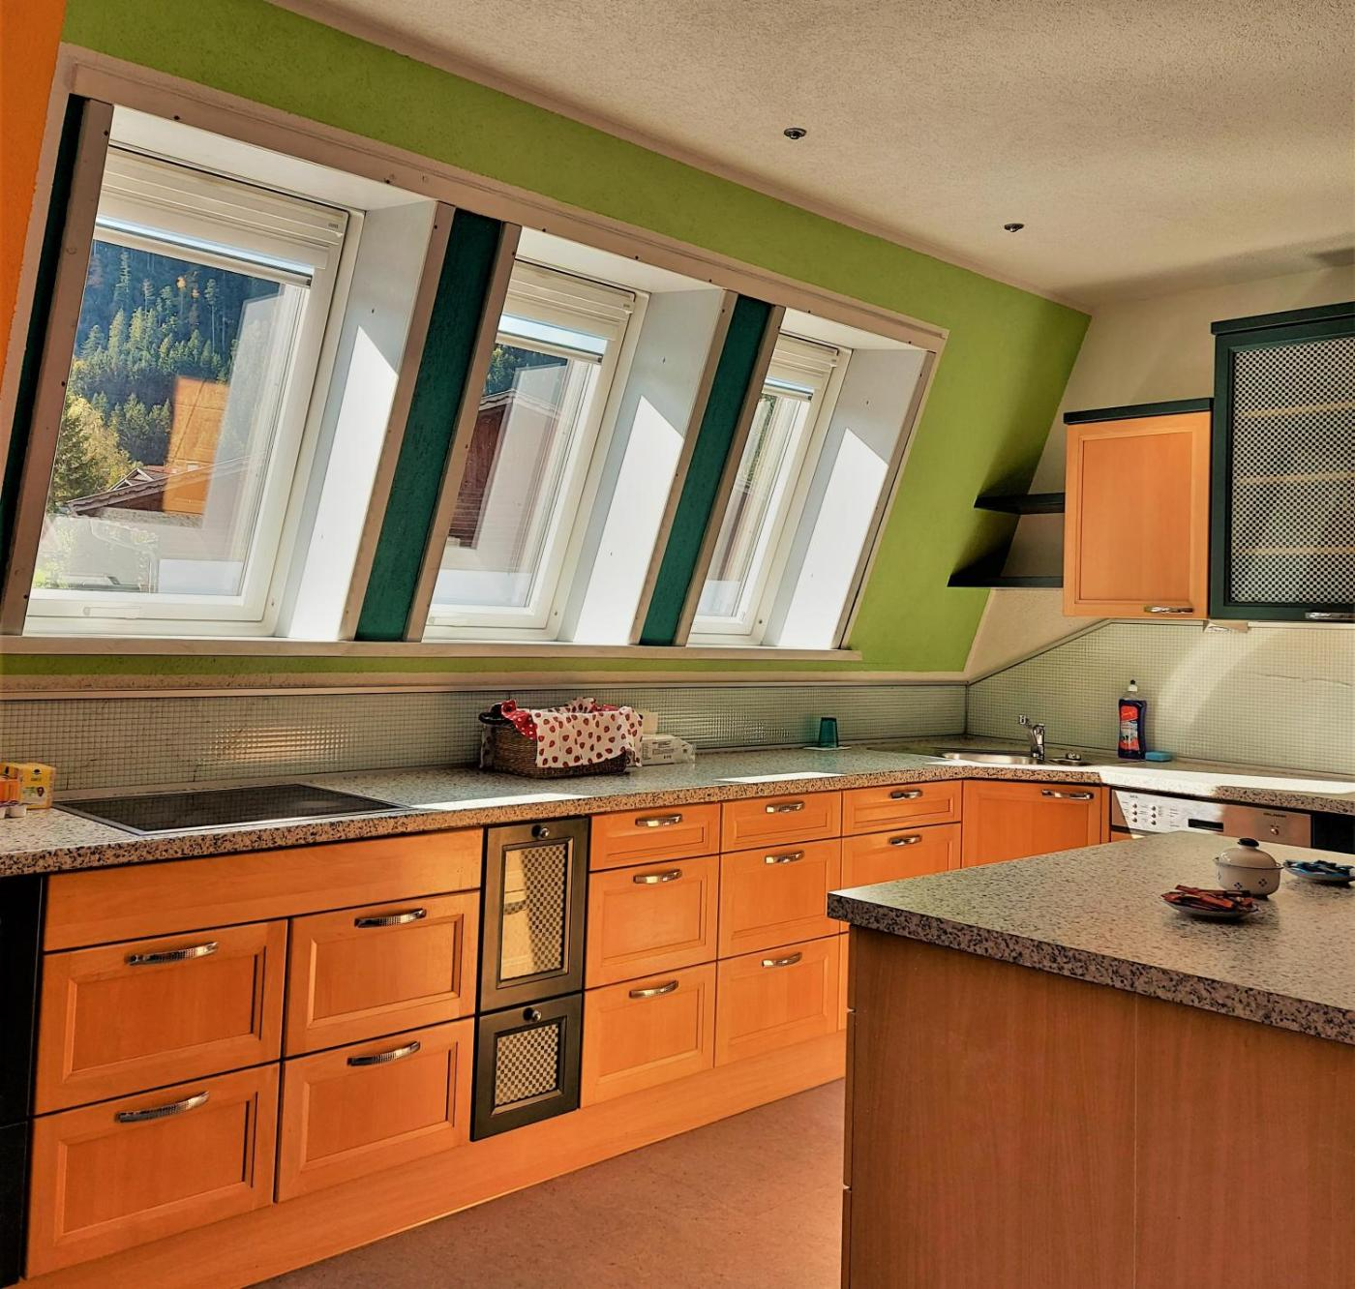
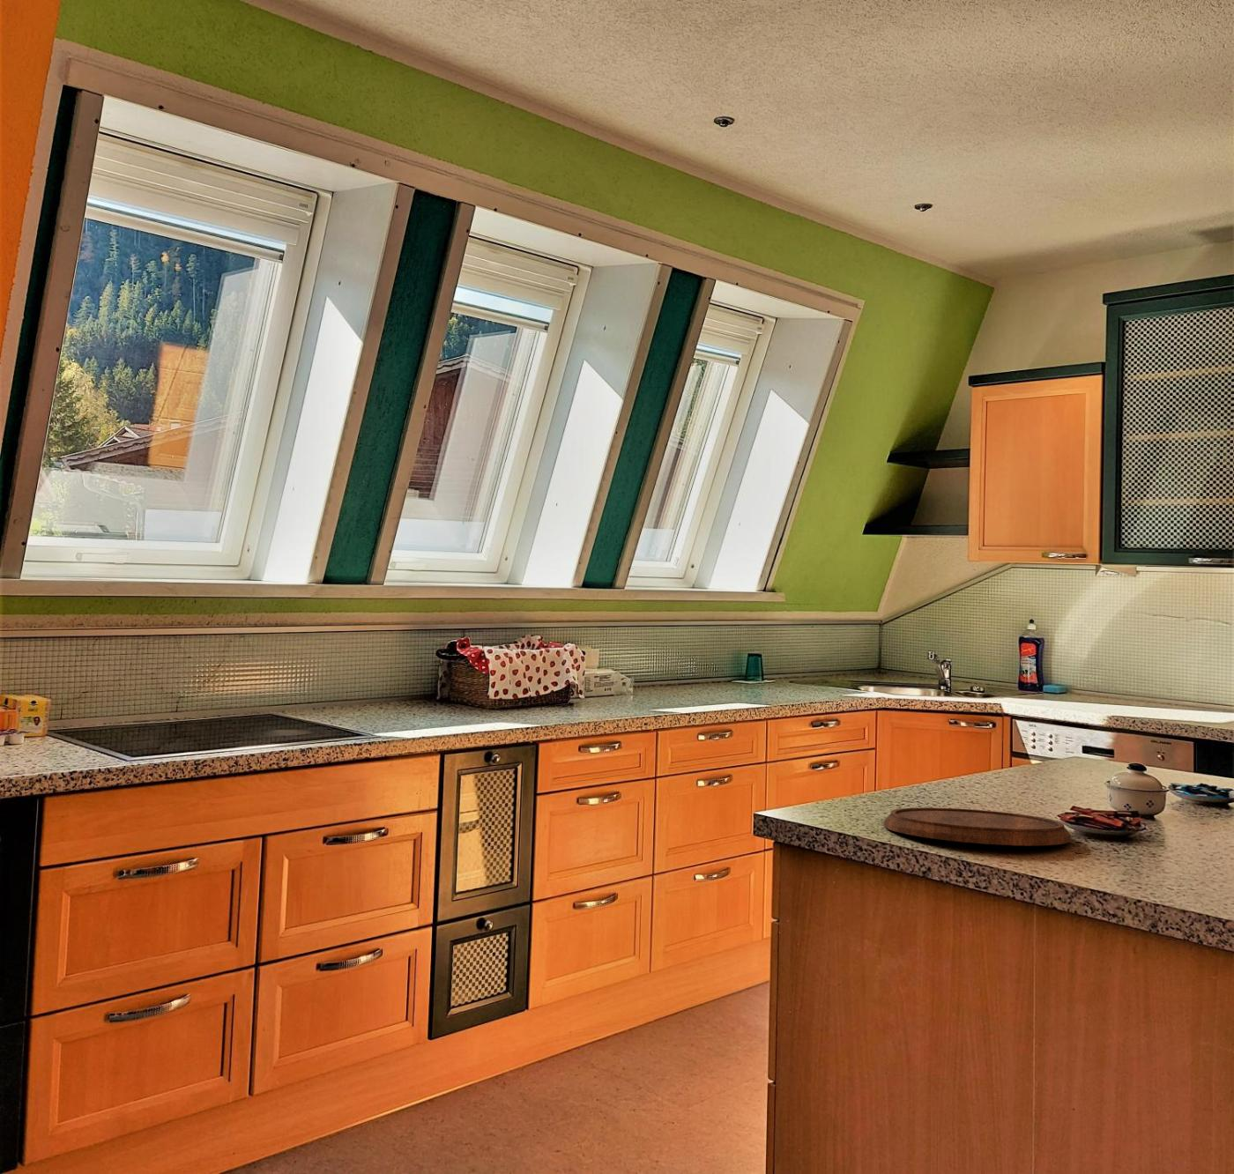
+ cutting board [884,806,1072,846]
